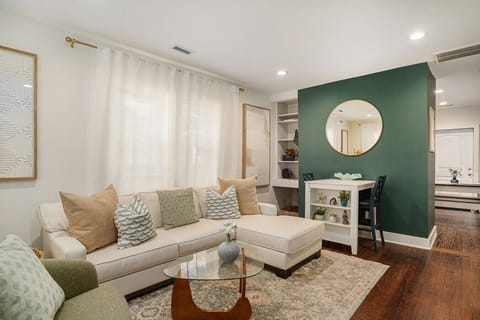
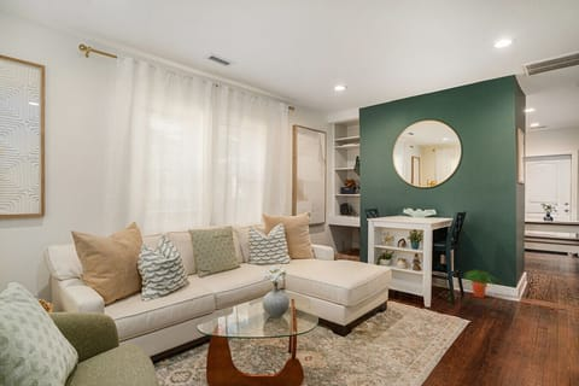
+ potted plant [462,268,498,299]
